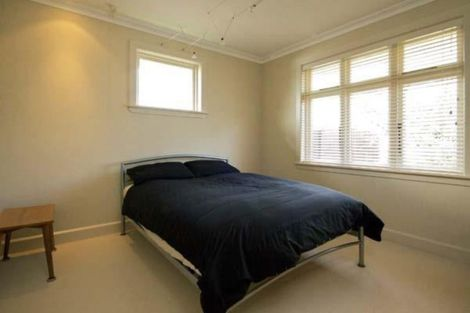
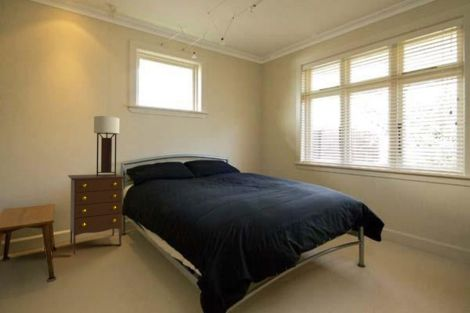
+ dresser [67,173,127,255]
+ wall sconce [93,115,120,176]
